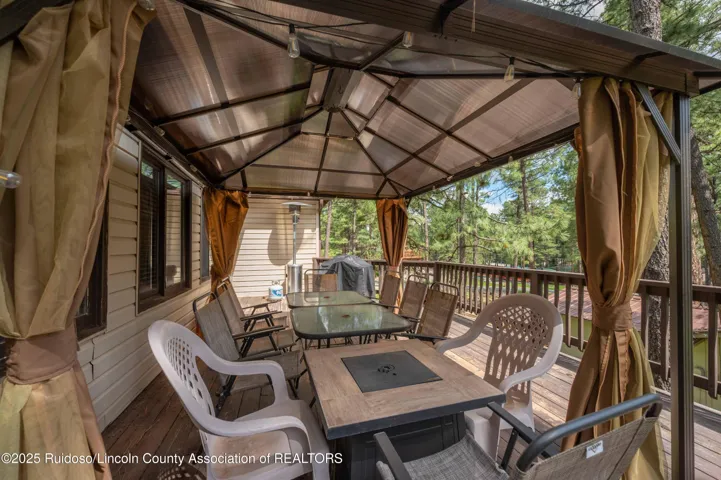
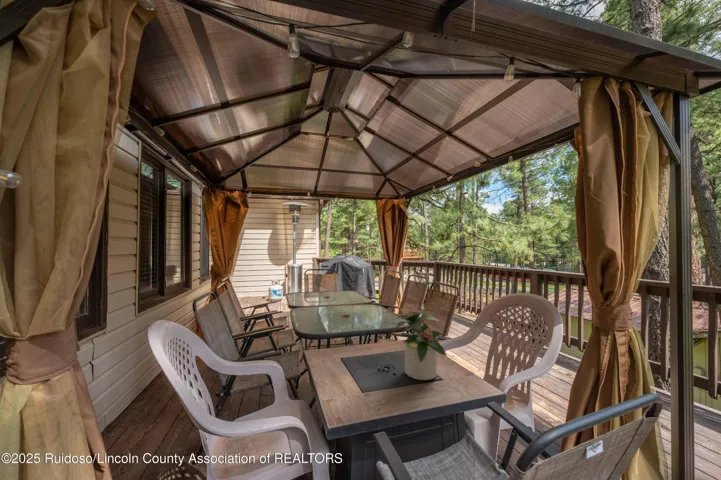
+ potted plant [390,307,448,381]
